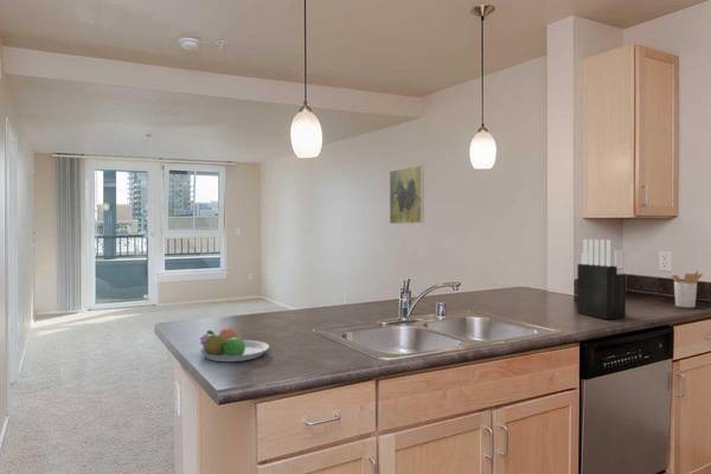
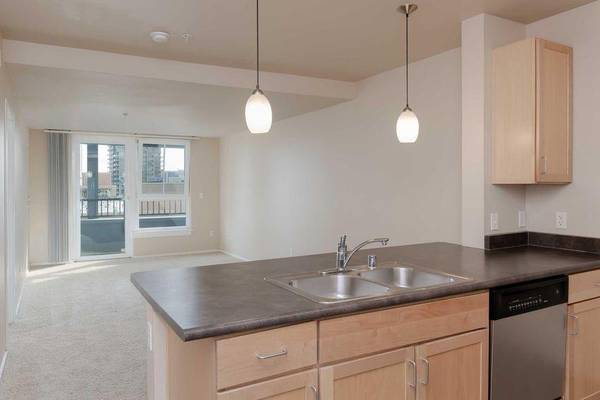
- utensil holder [671,270,704,308]
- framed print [389,164,425,225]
- knife block [576,238,627,320]
- fruit bowl [198,326,270,363]
